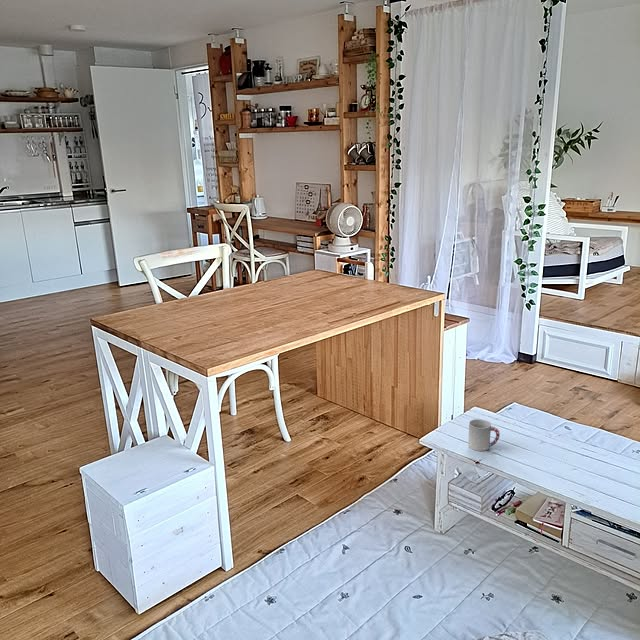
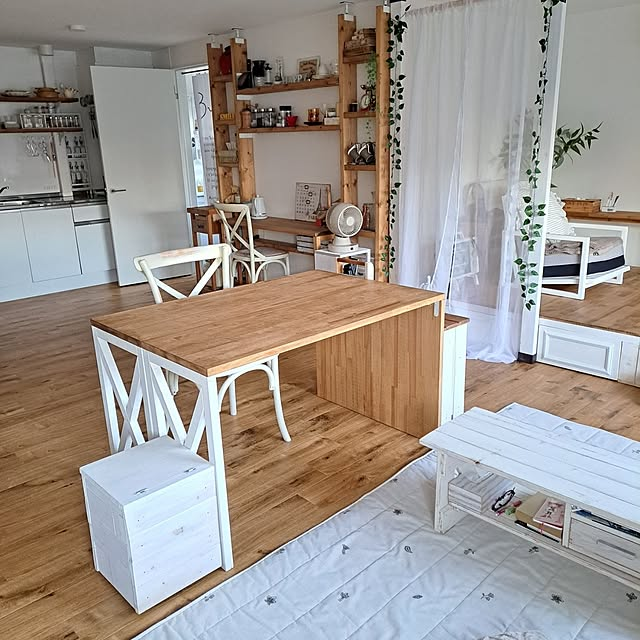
- cup [467,418,501,452]
